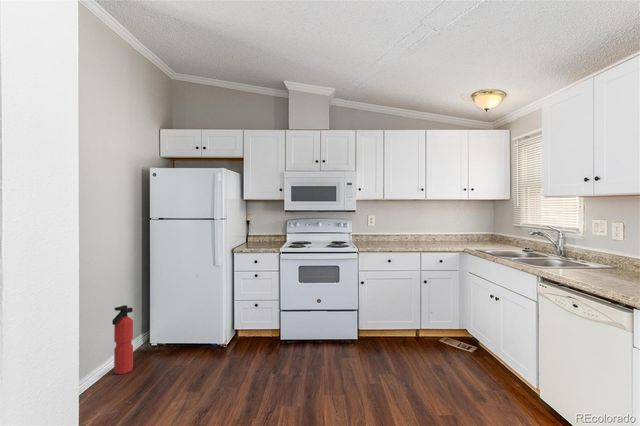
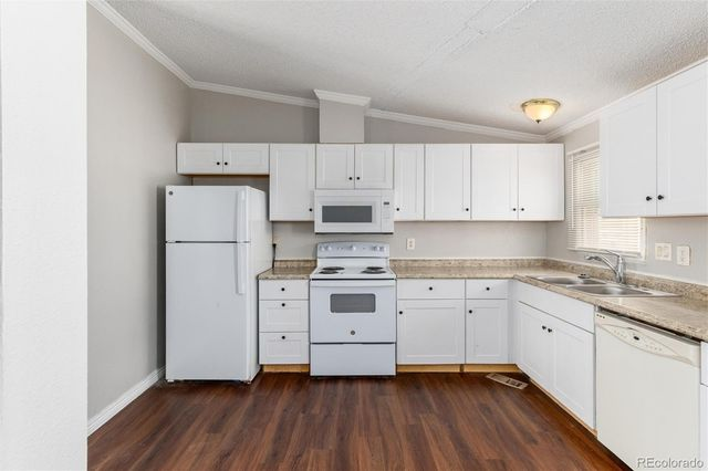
- fire extinguisher [111,304,134,375]
